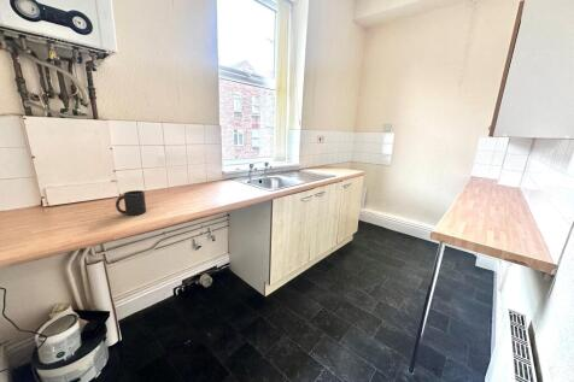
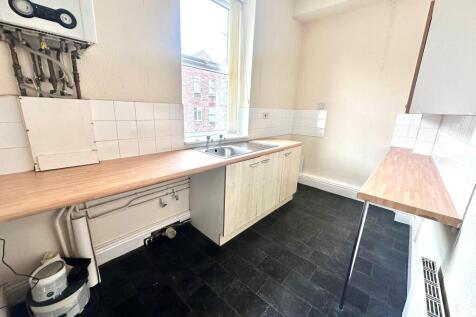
- mug [115,189,147,217]
